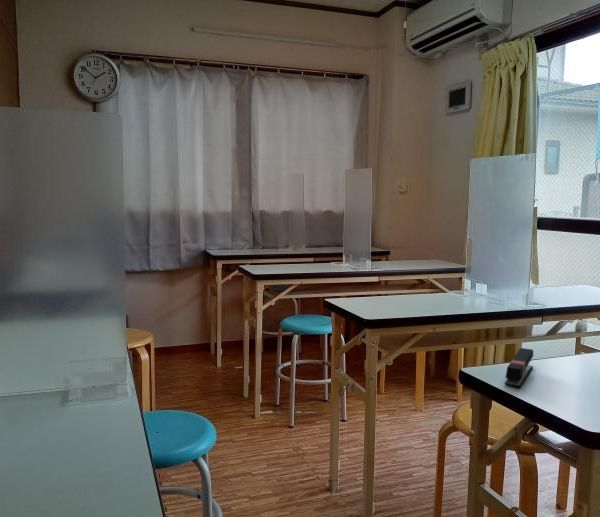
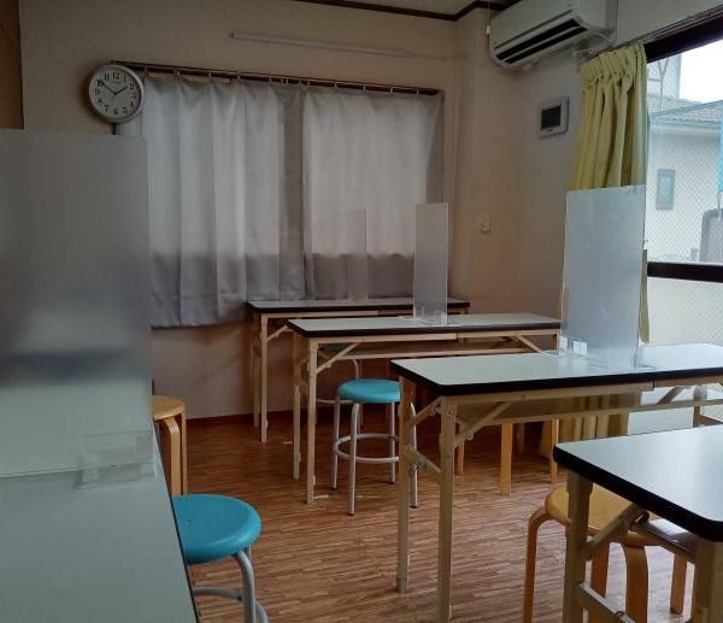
- stapler [504,347,534,388]
